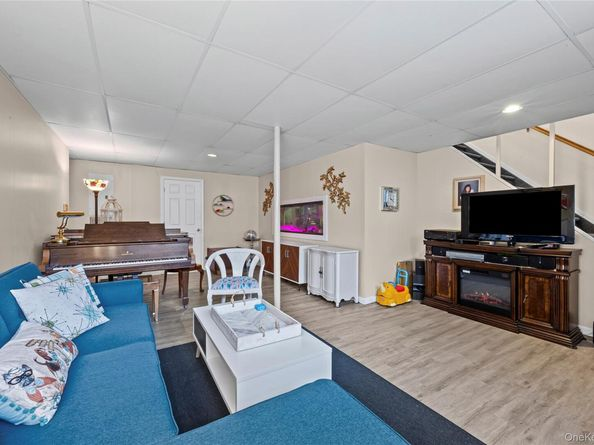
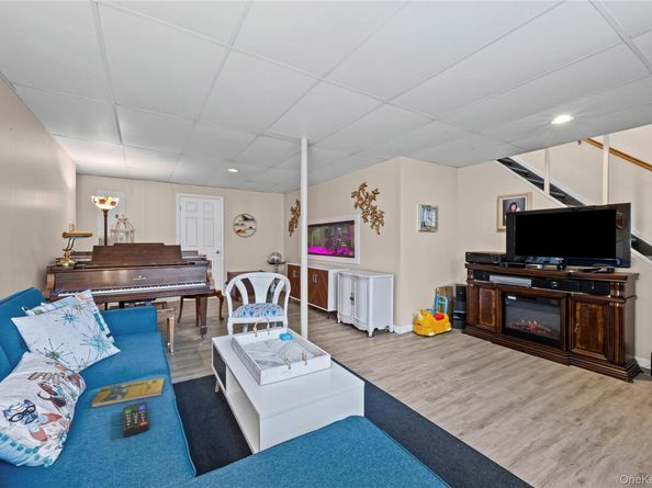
+ remote control [122,400,150,438]
+ booklet [91,376,165,409]
